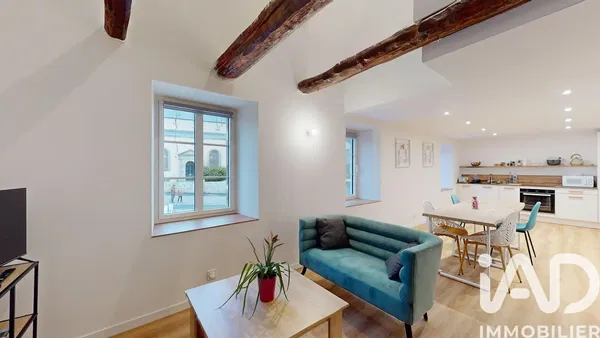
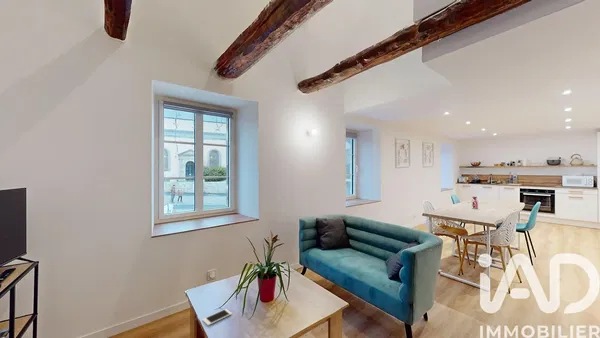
+ cell phone [202,308,233,326]
